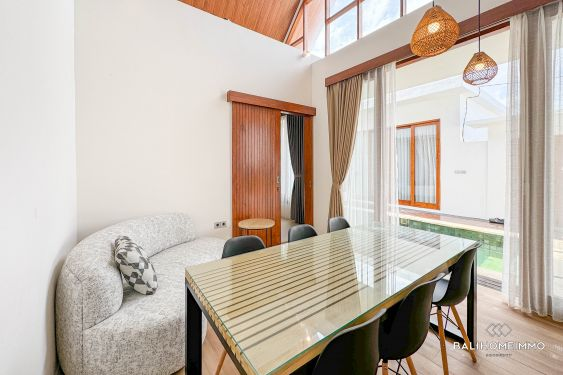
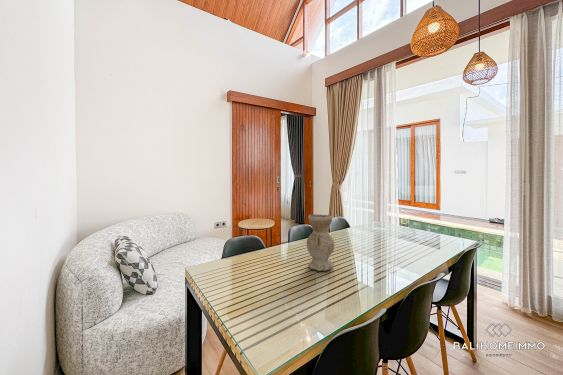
+ vase [306,213,336,272]
